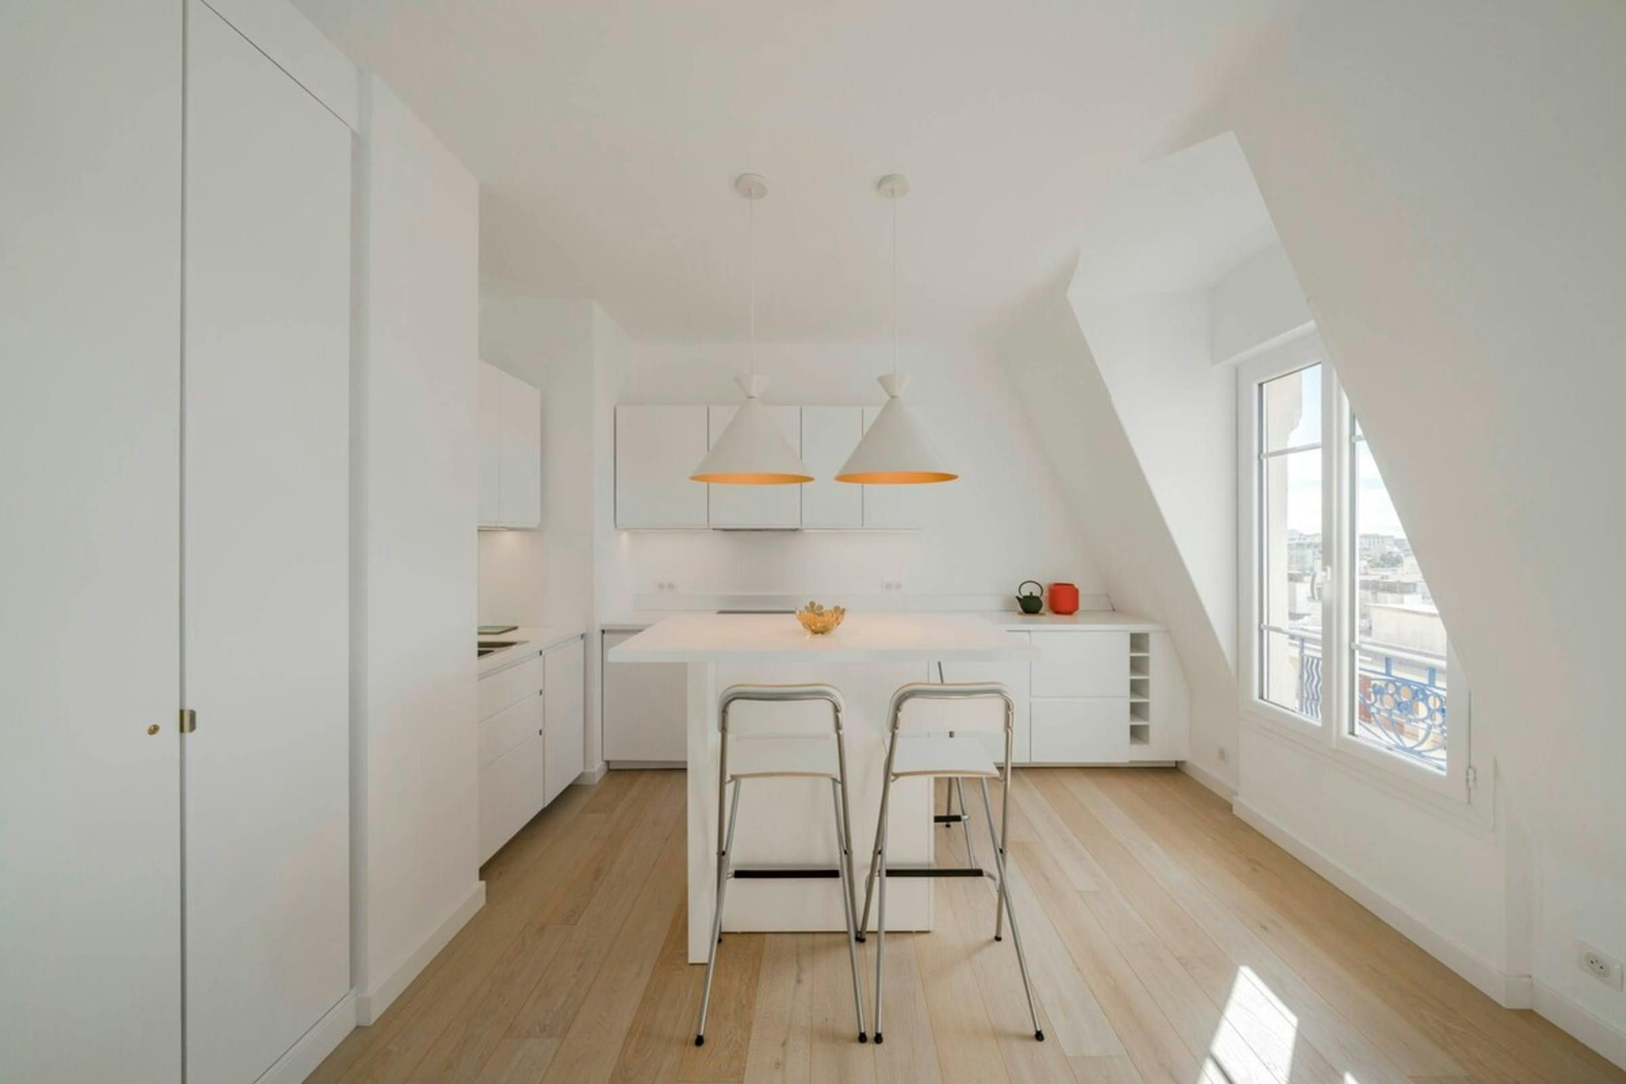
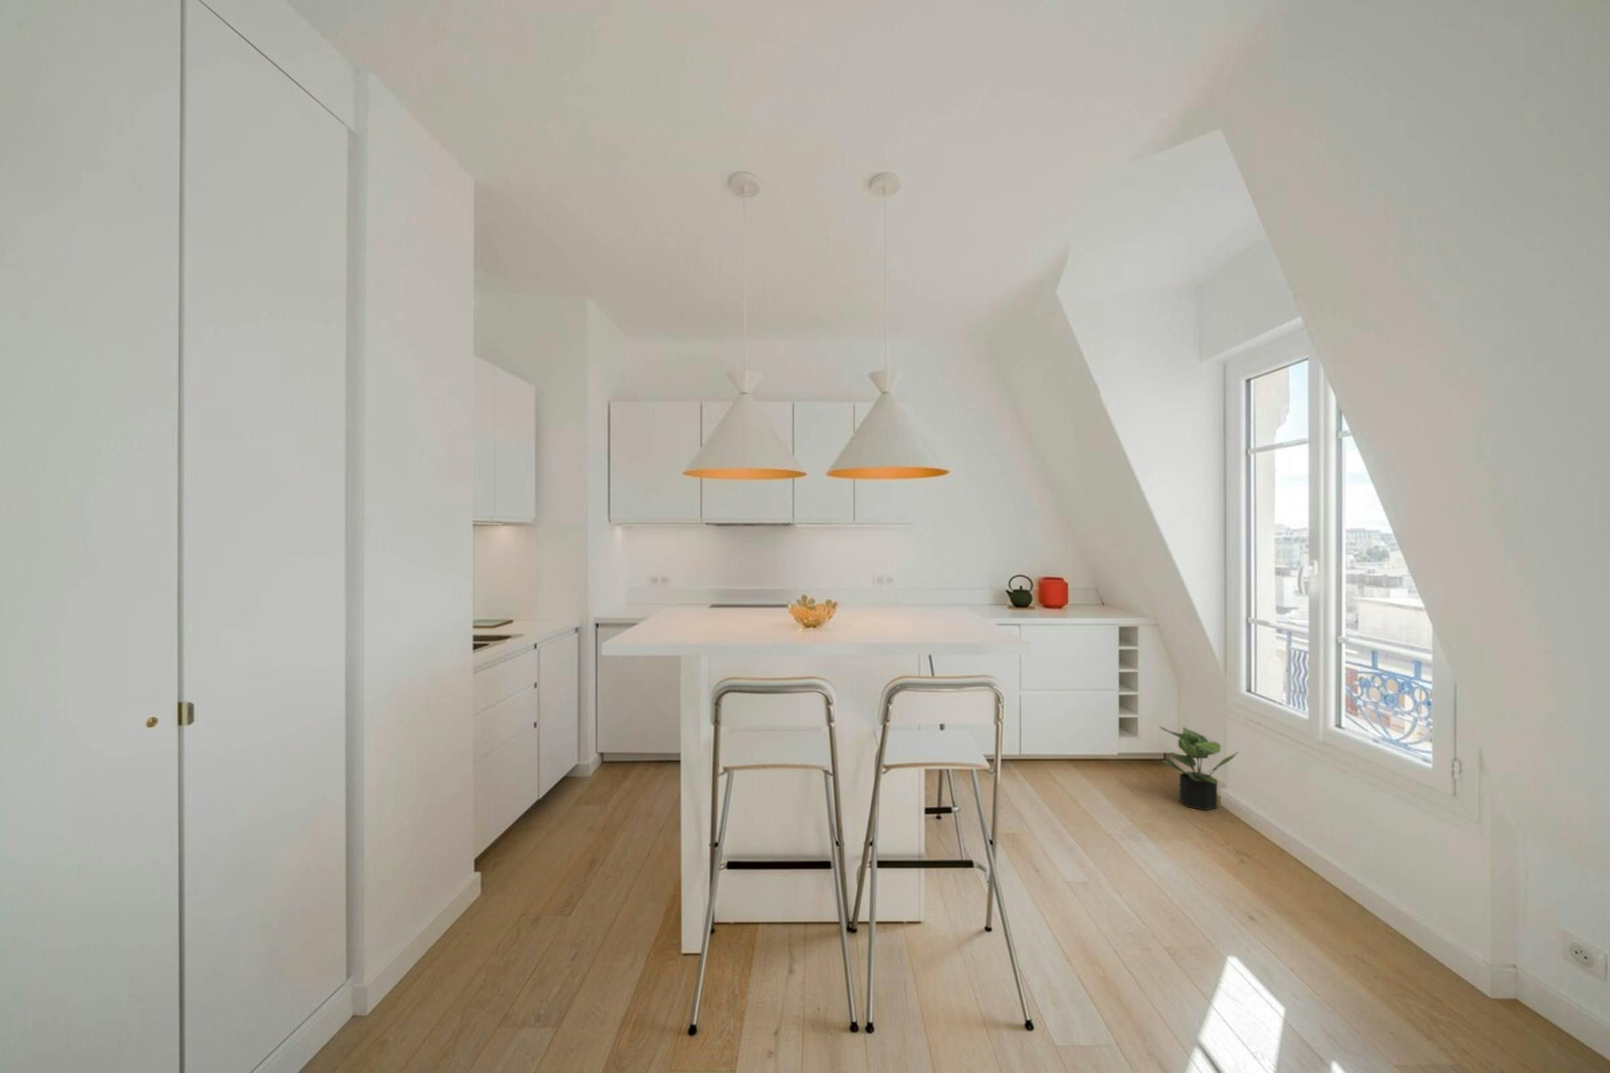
+ potted plant [1160,726,1239,811]
